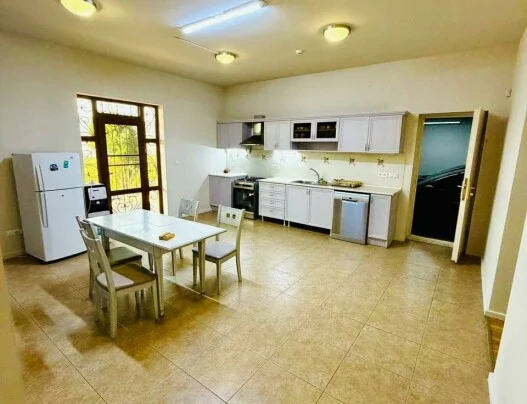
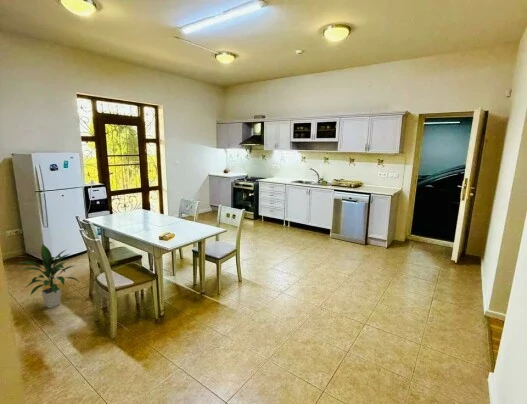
+ indoor plant [18,243,79,309]
